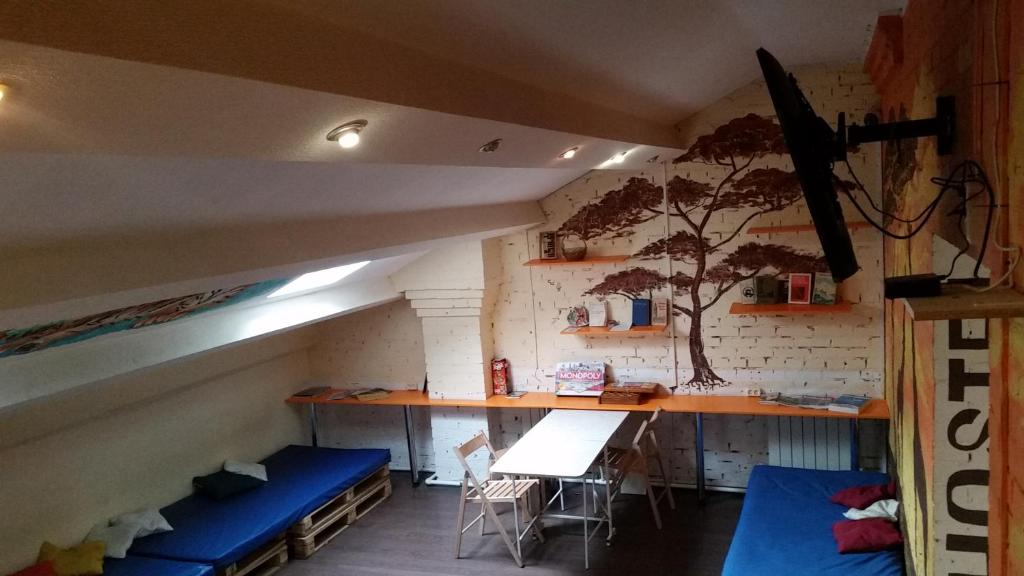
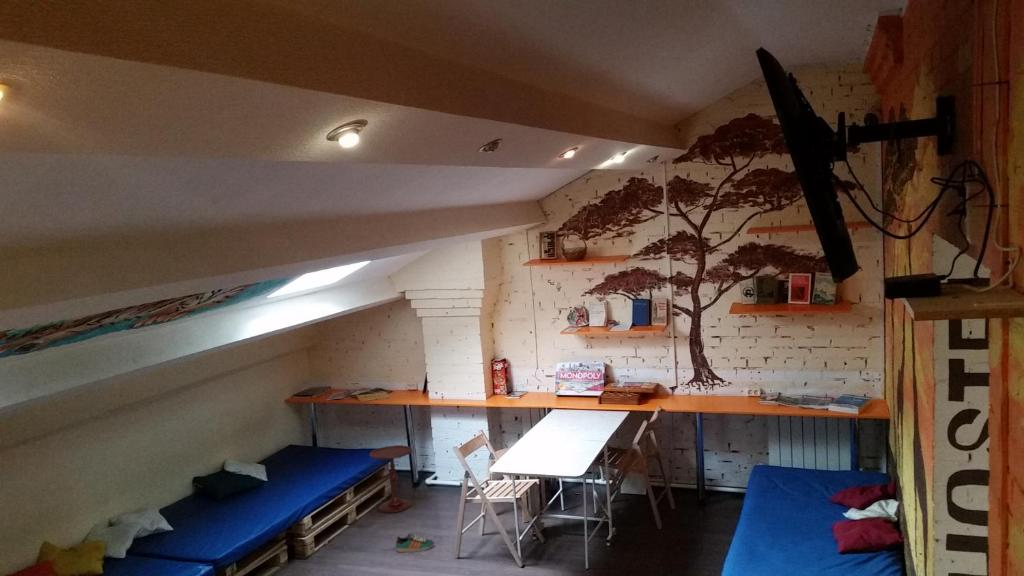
+ sneaker [395,533,435,553]
+ side table [369,444,414,514]
